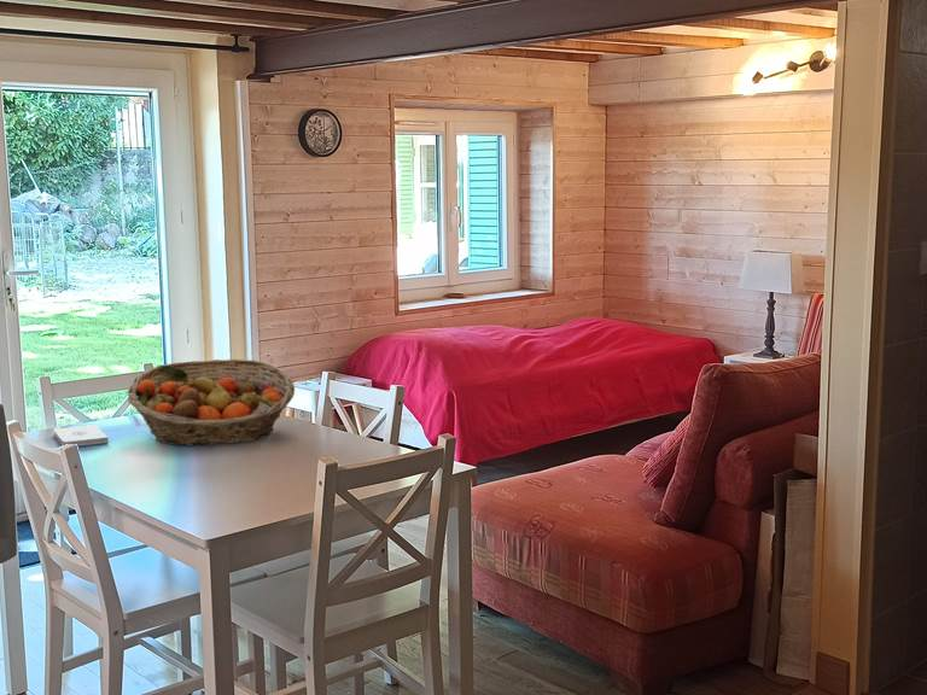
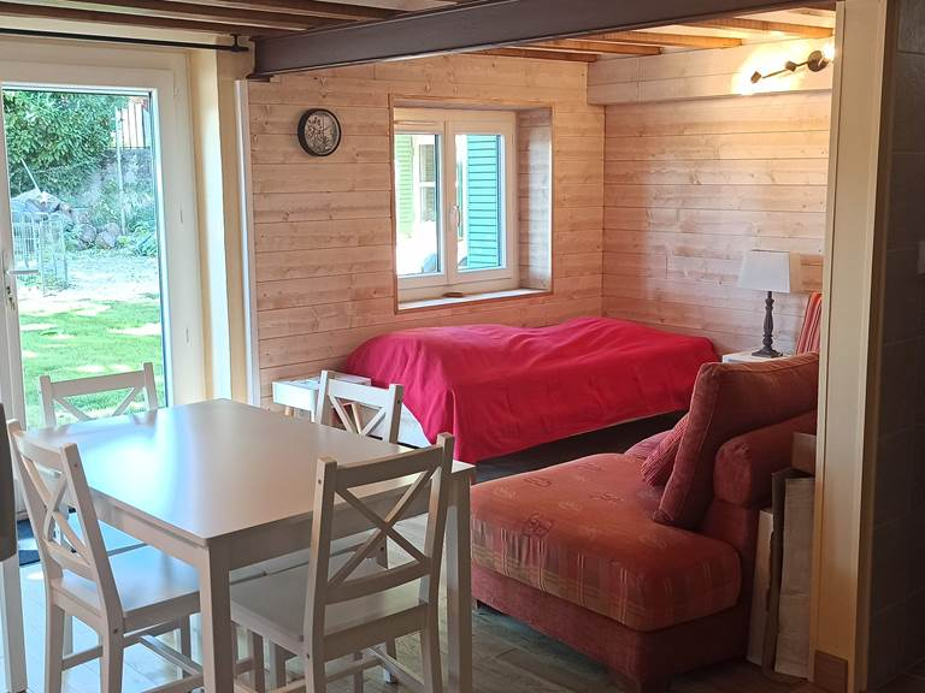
- fruit basket [127,358,296,446]
- notepad [53,424,110,448]
